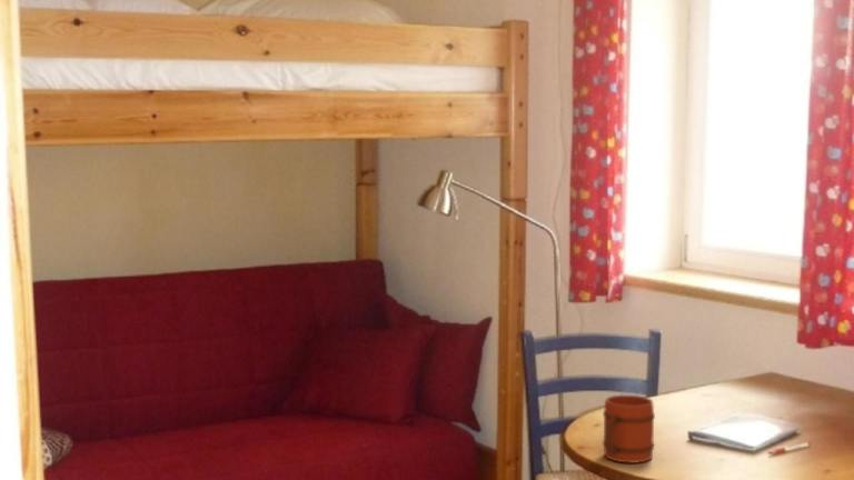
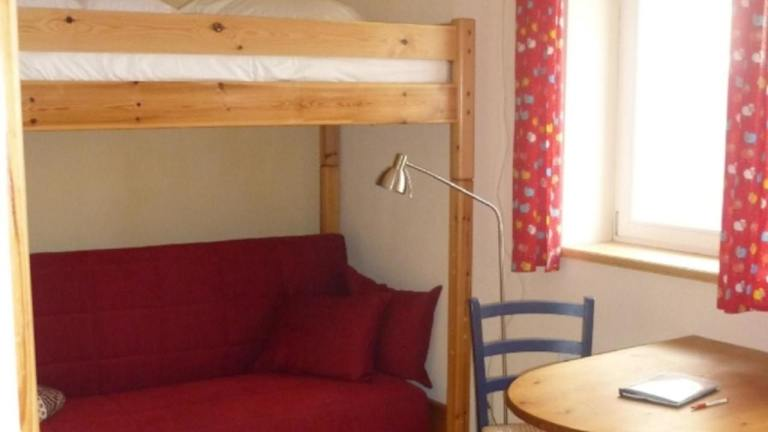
- mug [602,394,656,463]
